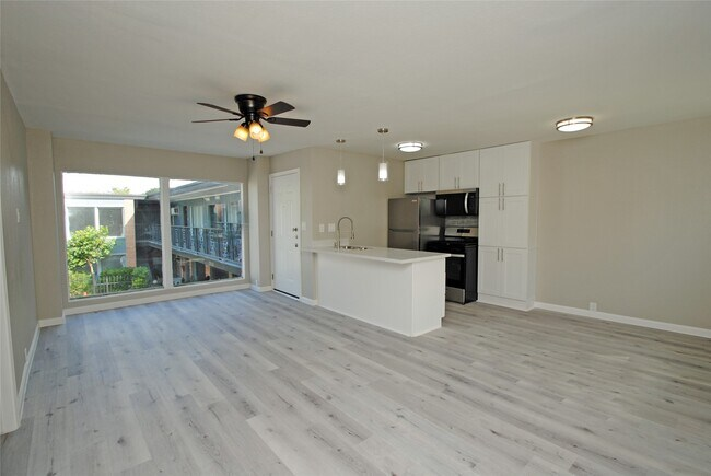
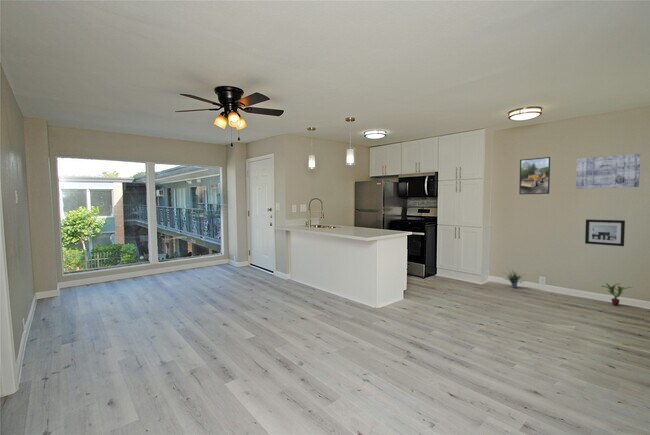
+ wall art [575,153,641,190]
+ potted plant [503,268,525,289]
+ potted plant [600,282,634,307]
+ wall art [584,218,626,247]
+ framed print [518,156,551,195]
